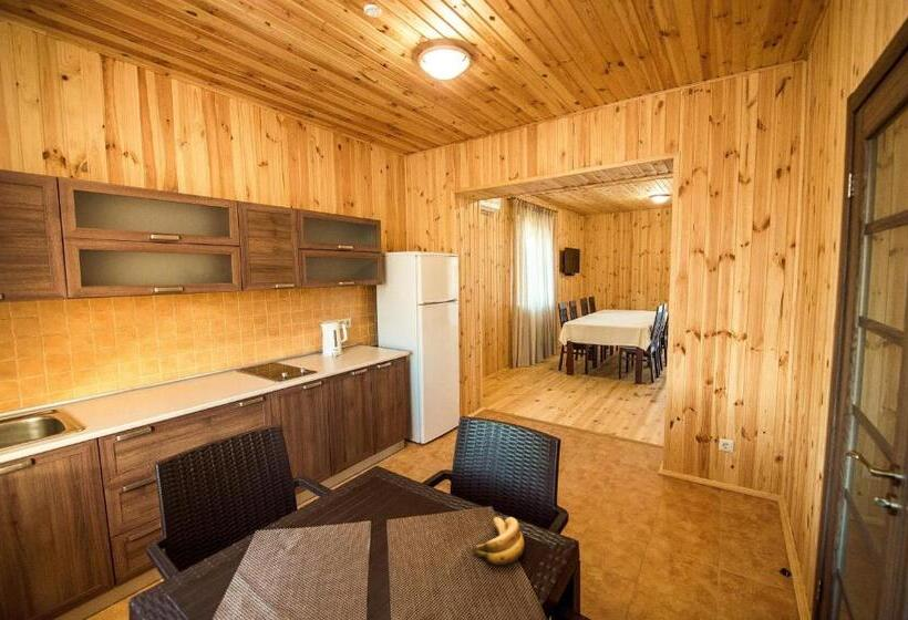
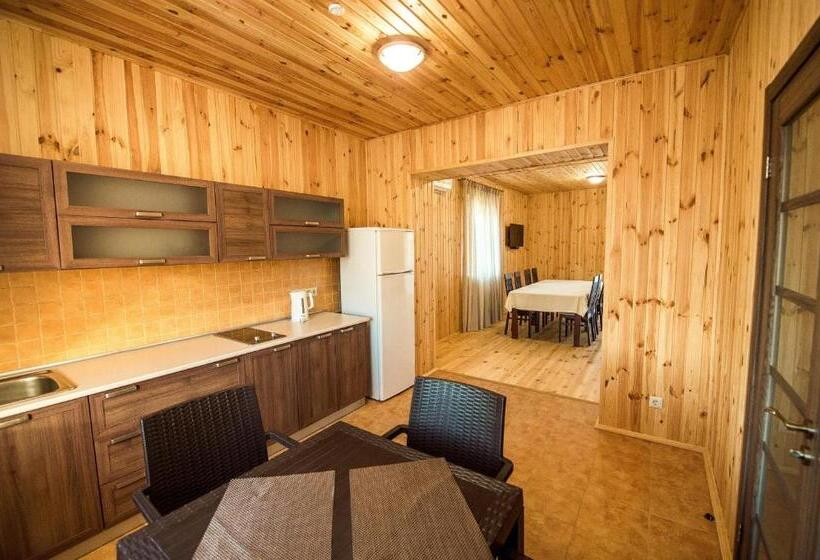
- banana [472,516,525,567]
